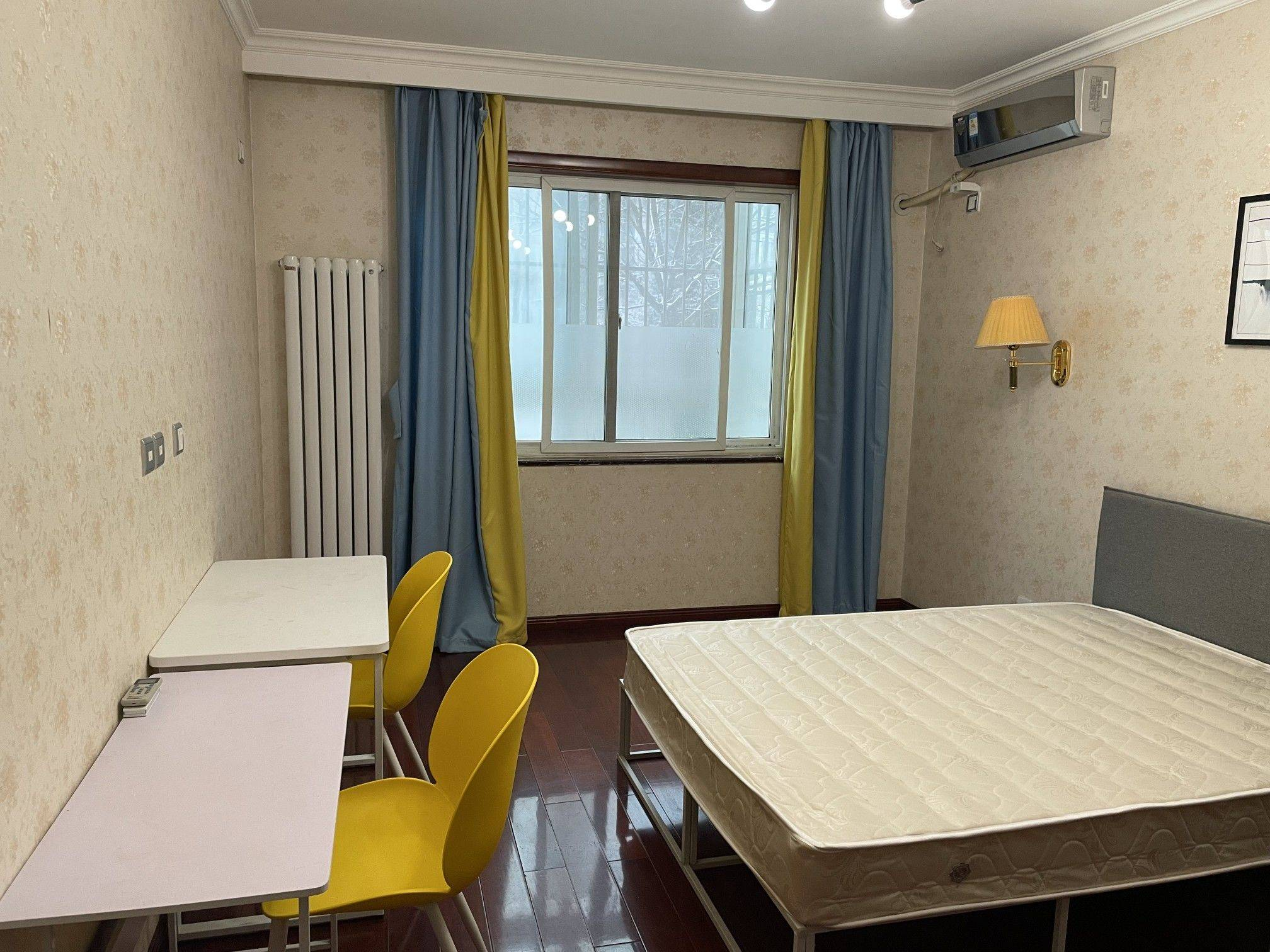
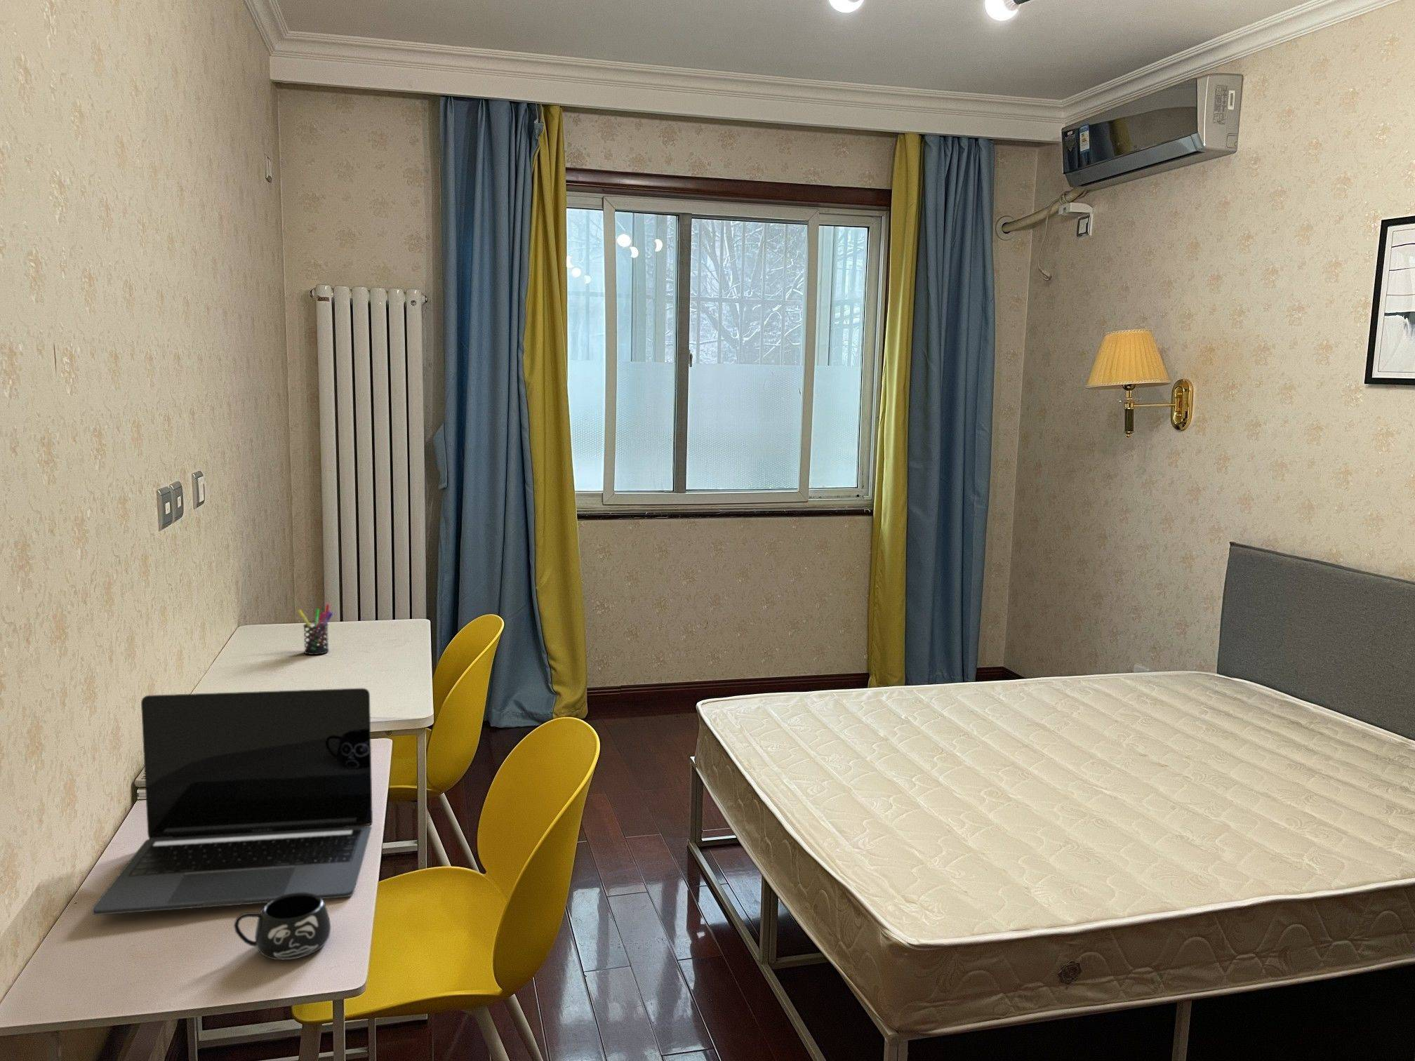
+ mug [233,893,331,961]
+ pen holder [296,603,333,655]
+ laptop [91,688,373,916]
